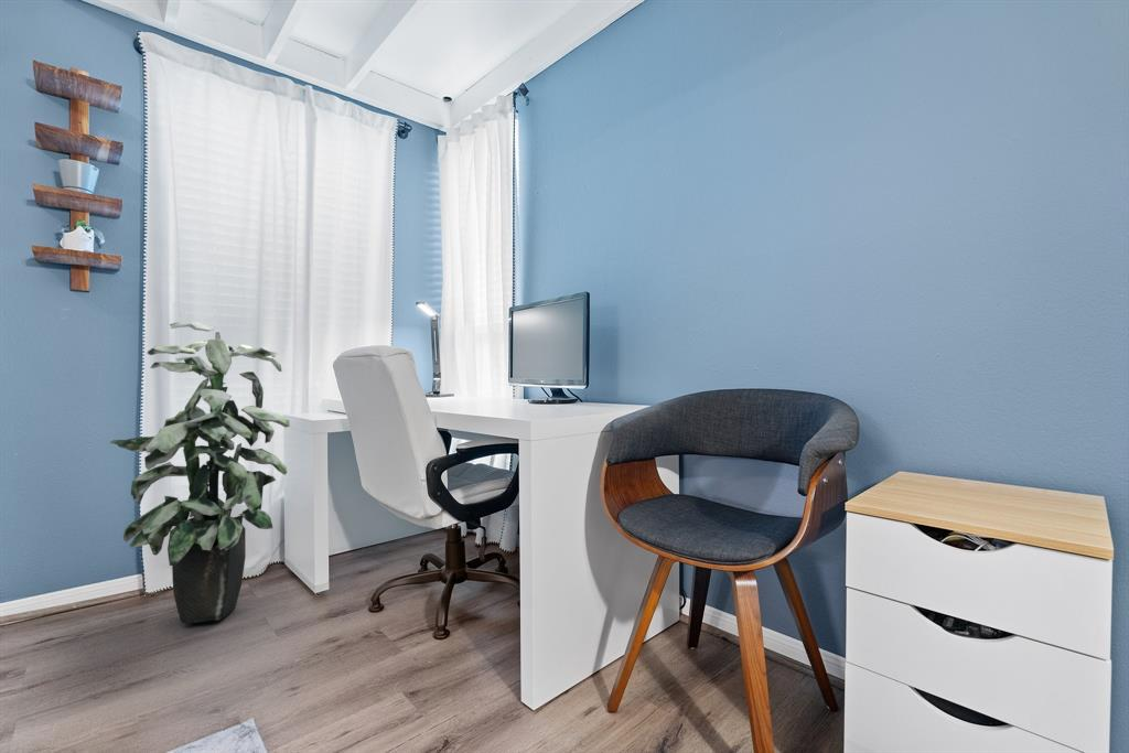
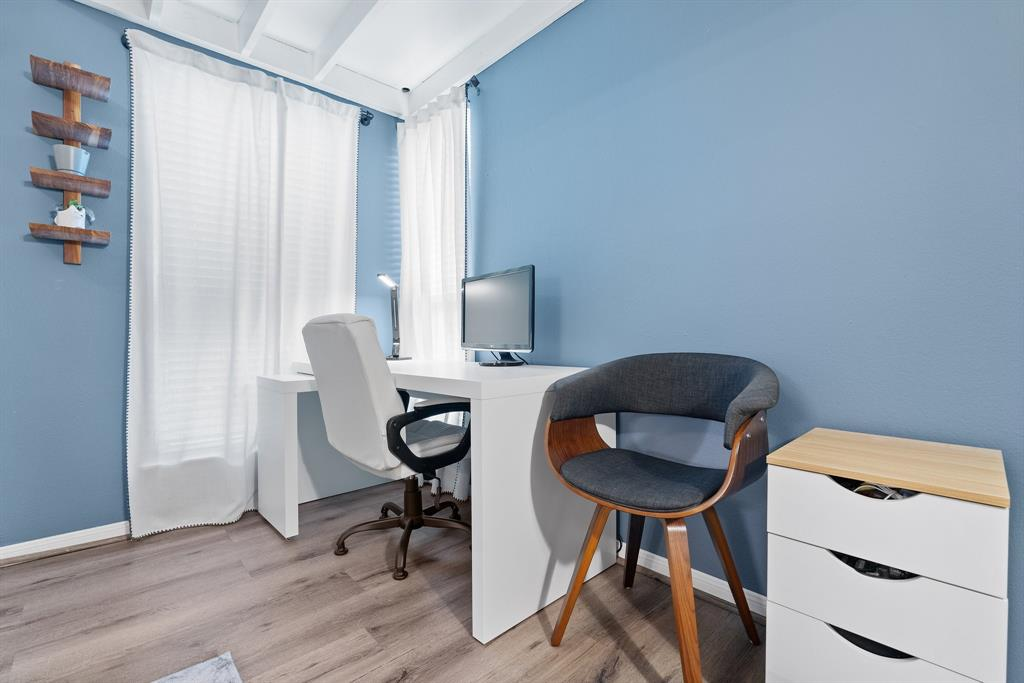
- indoor plant [108,321,291,625]
